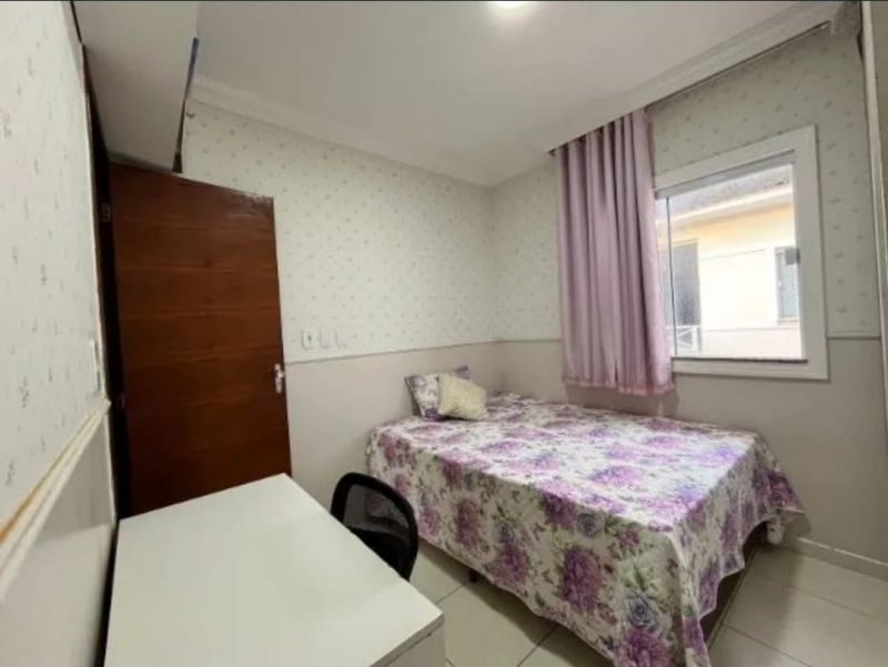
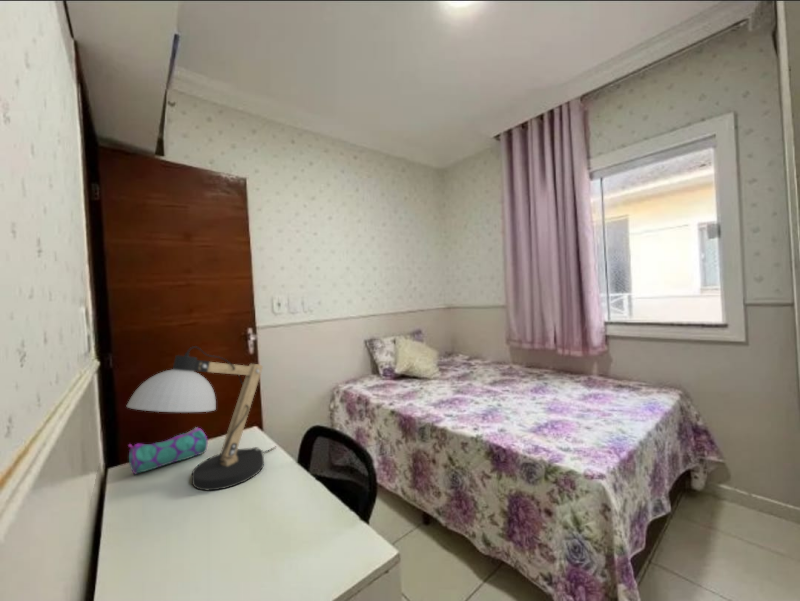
+ pencil case [127,426,209,475]
+ desk lamp [125,345,278,491]
